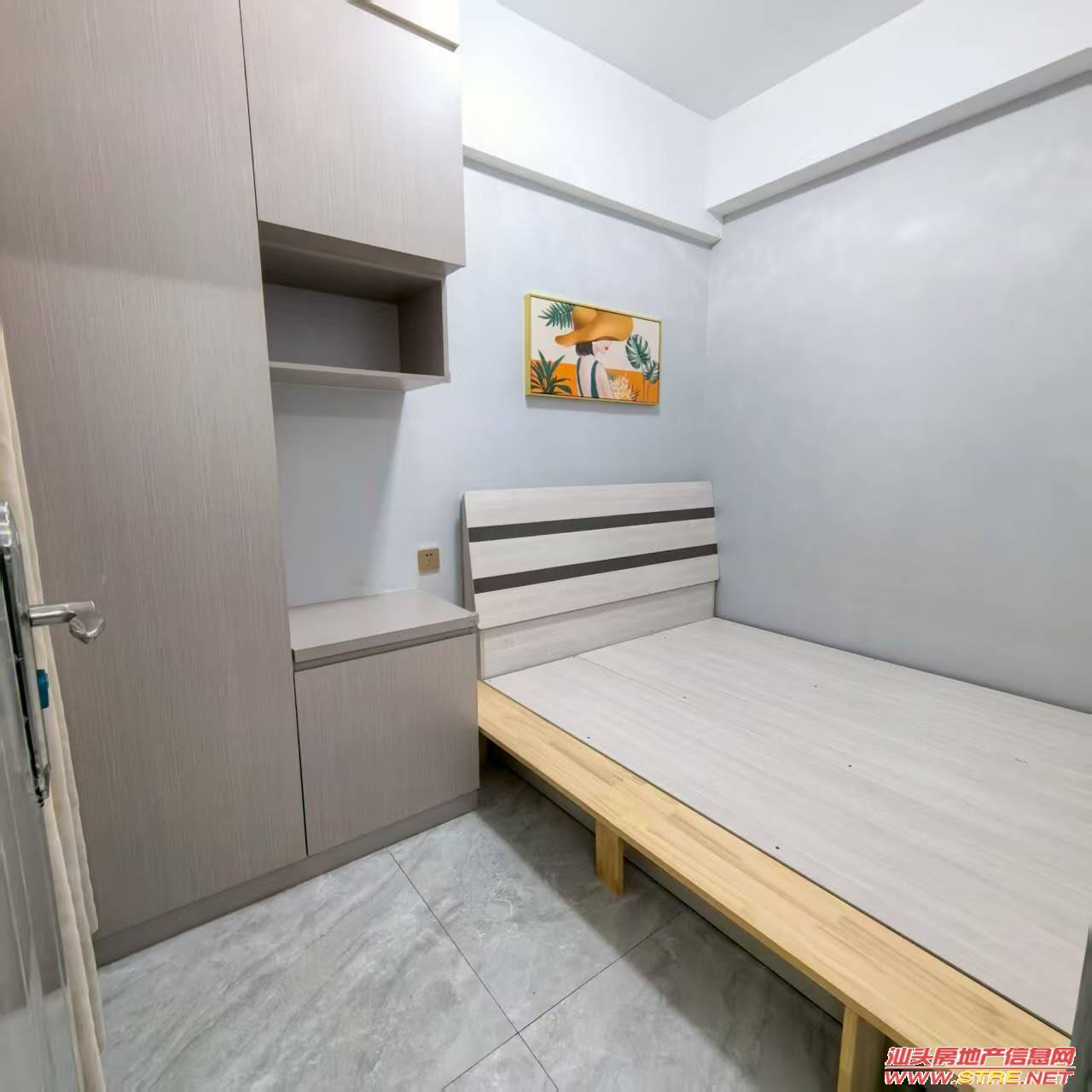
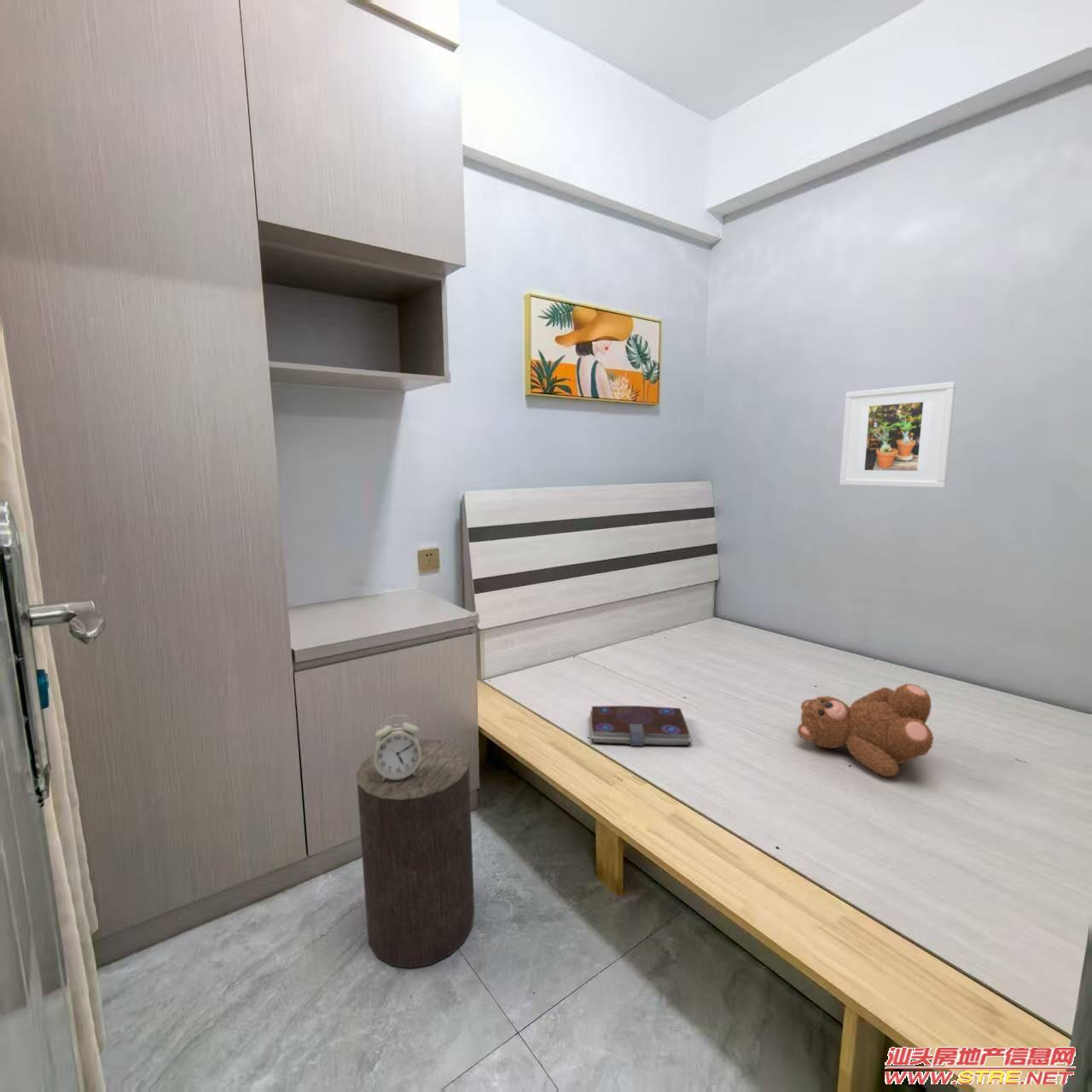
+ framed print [839,381,957,489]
+ alarm clock [374,714,421,781]
+ teddy bear [796,683,934,777]
+ stool [356,739,475,969]
+ book [590,705,694,746]
